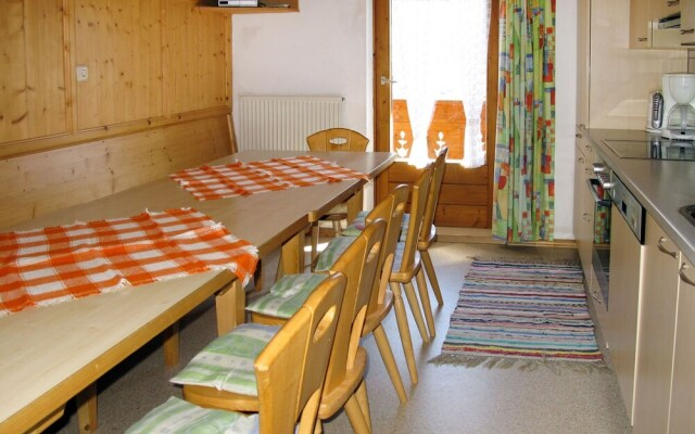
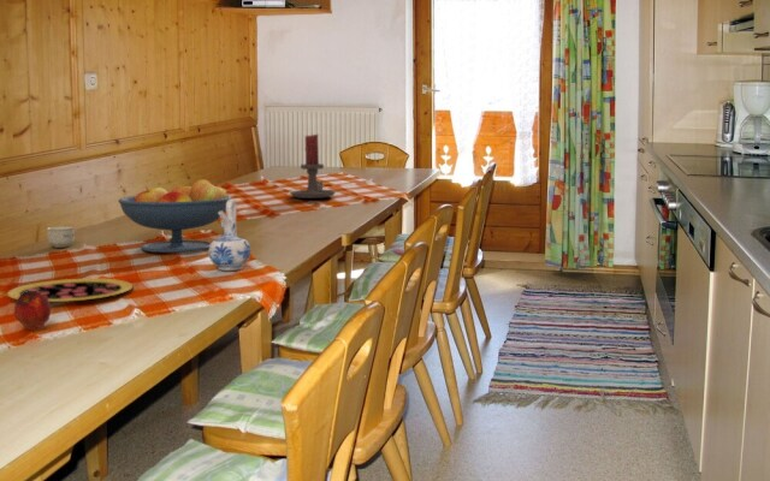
+ ceramic pitcher [207,198,251,272]
+ pizza [6,278,134,303]
+ candle holder [289,133,337,200]
+ cup [46,225,76,249]
+ fruit bowl [117,178,232,254]
+ apple [13,291,52,331]
